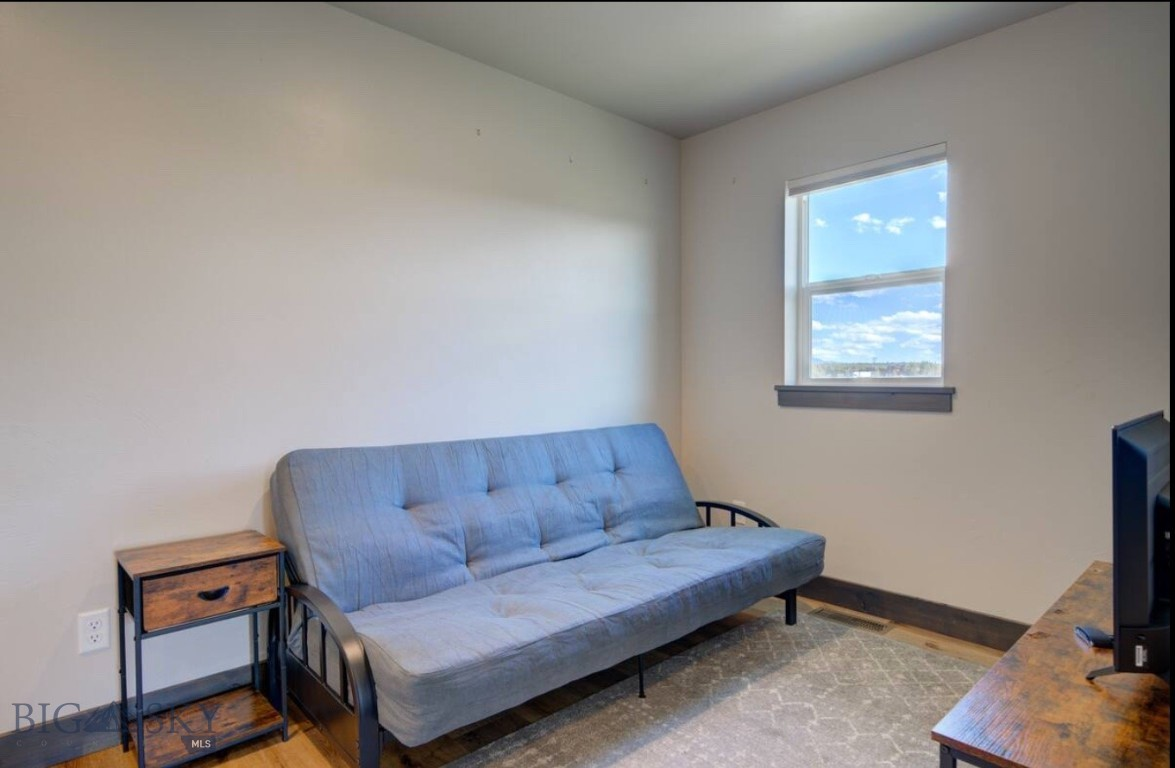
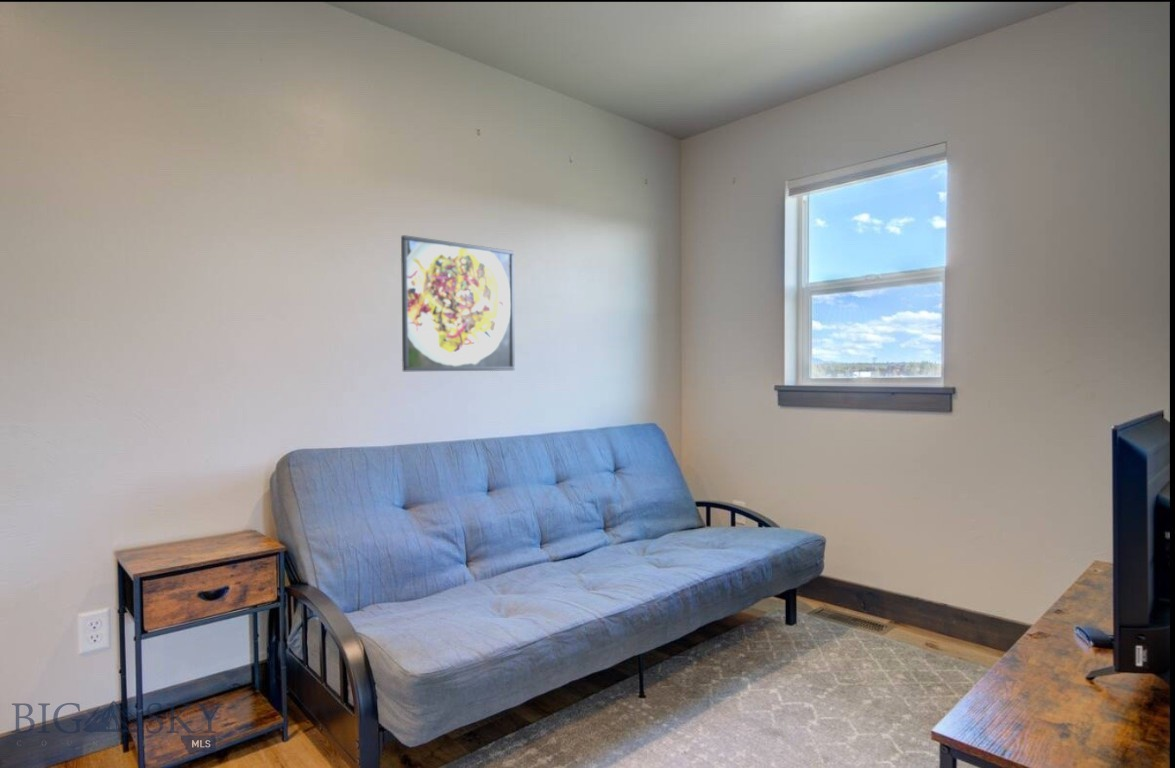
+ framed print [400,234,515,372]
